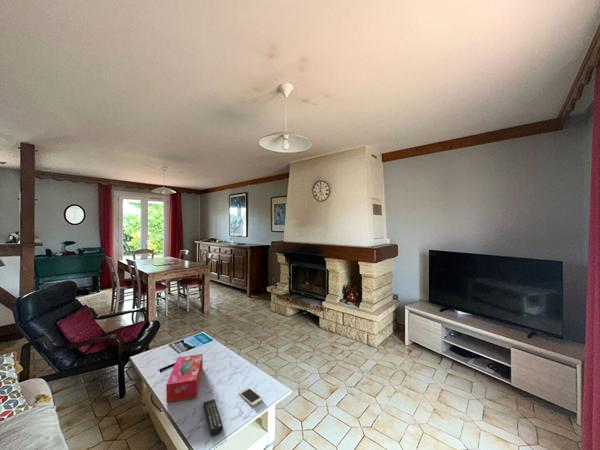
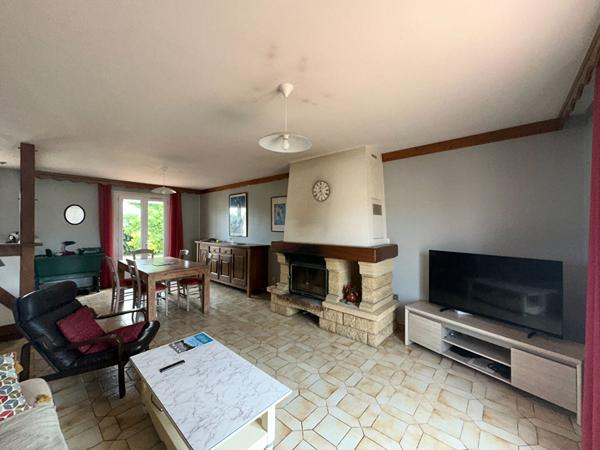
- tissue box [165,353,204,404]
- remote control [203,398,224,436]
- smartphone [238,386,264,407]
